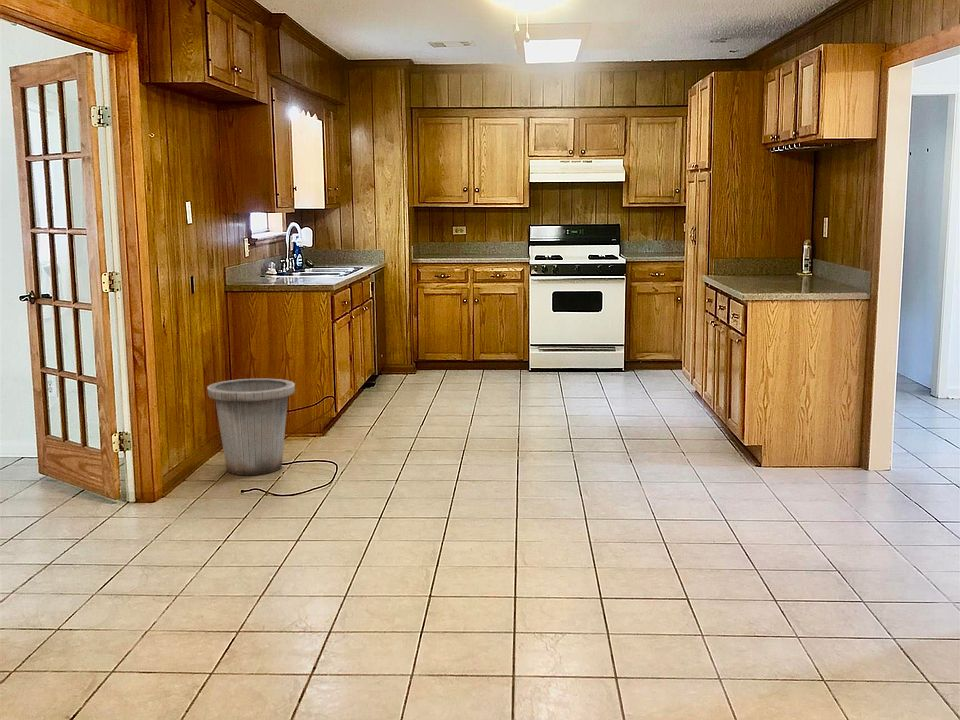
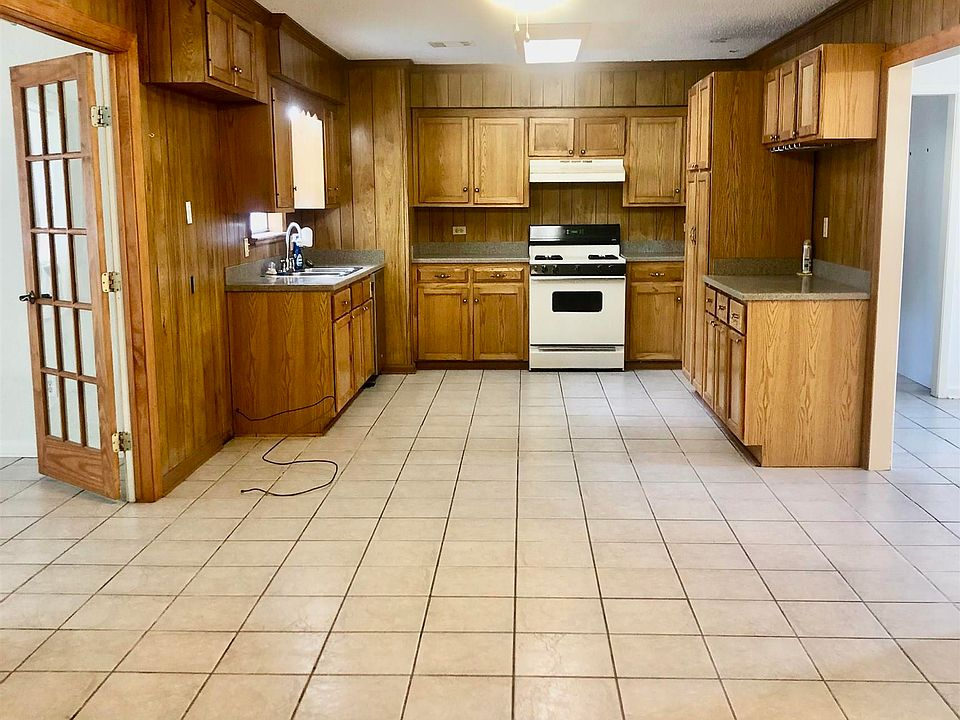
- trash can [206,378,296,476]
